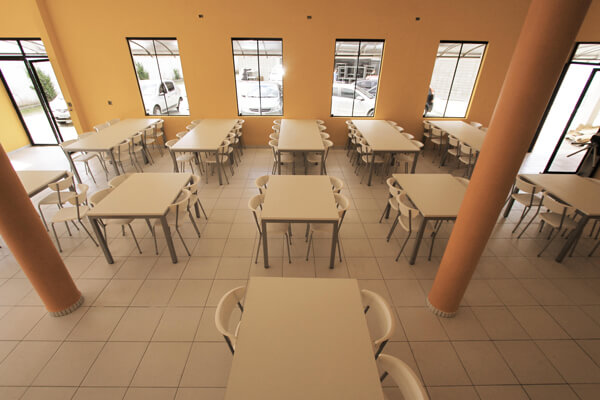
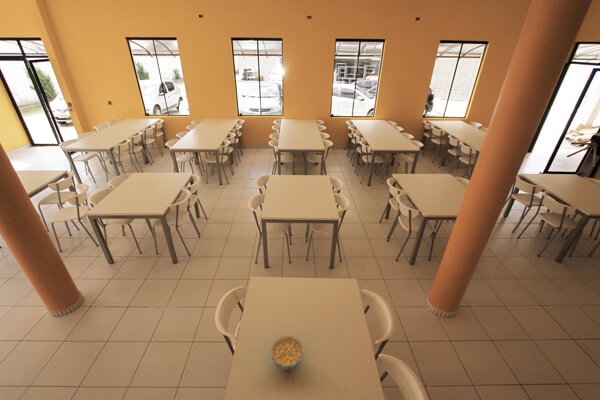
+ cereal bowl [270,335,305,371]
